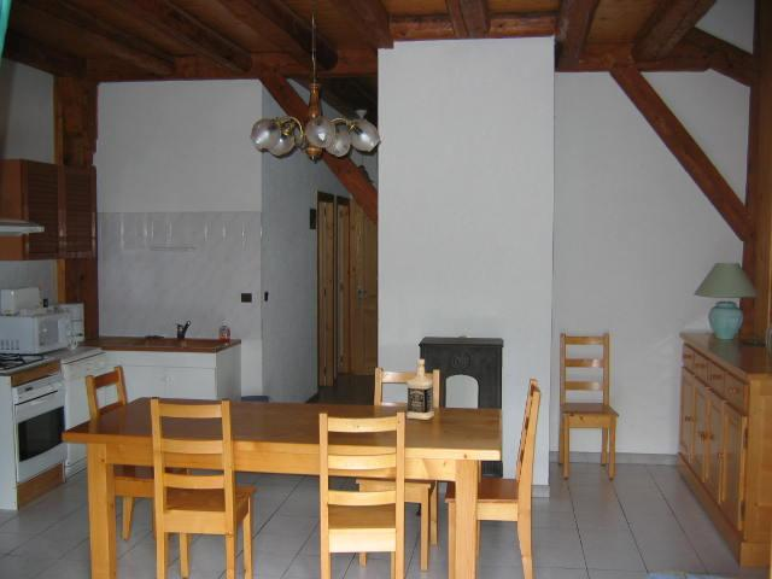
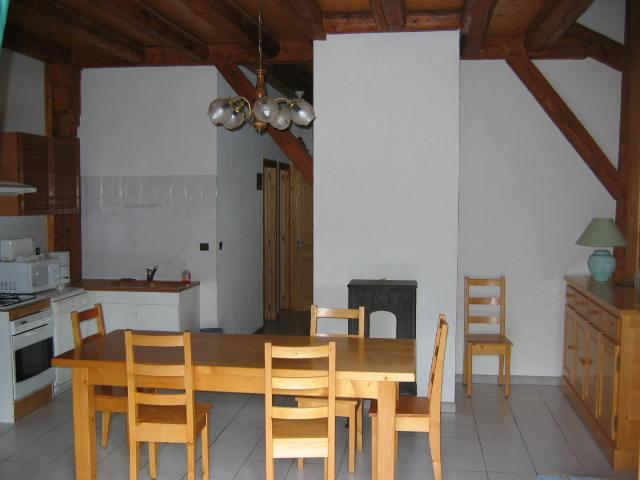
- bottle [405,358,435,421]
